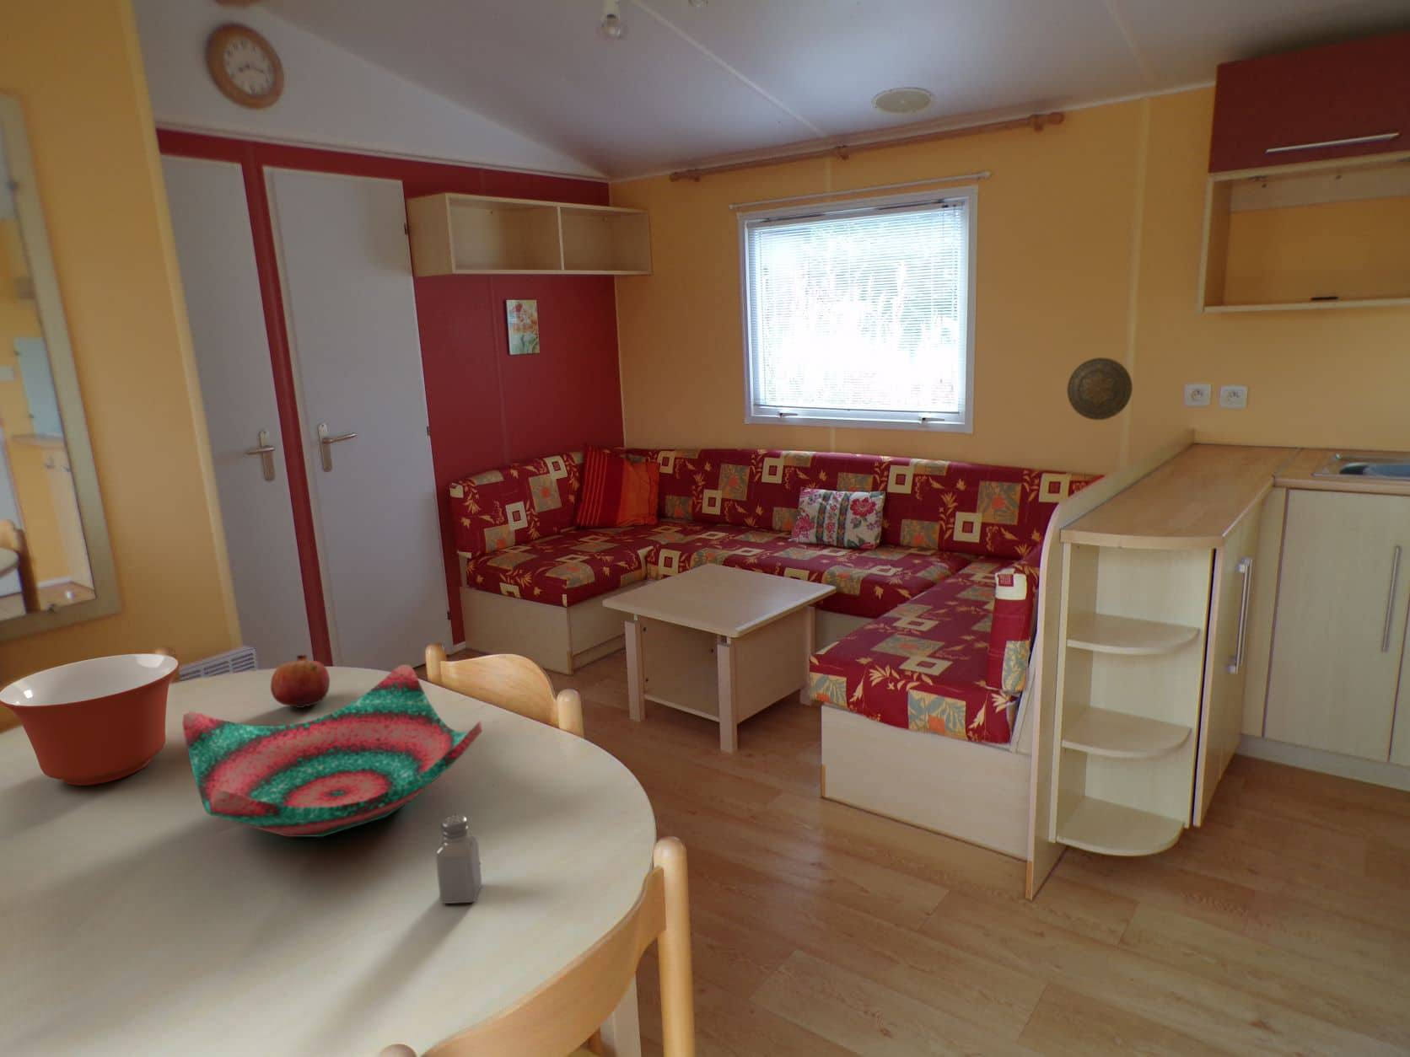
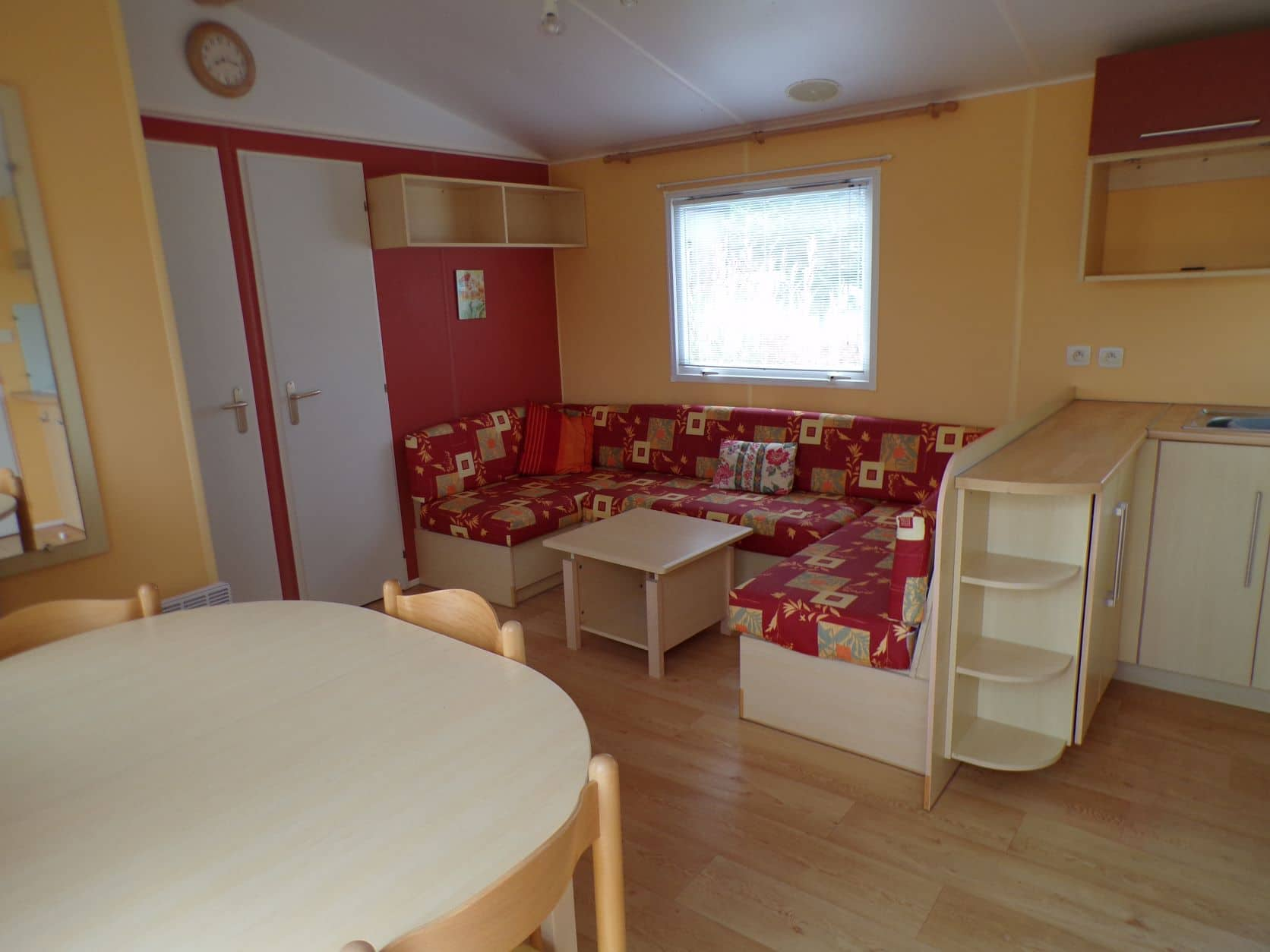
- decorative bowl [181,664,483,838]
- saltshaker [435,814,482,905]
- decorative plate [1066,356,1134,421]
- fruit [270,654,331,708]
- mixing bowl [0,653,181,786]
